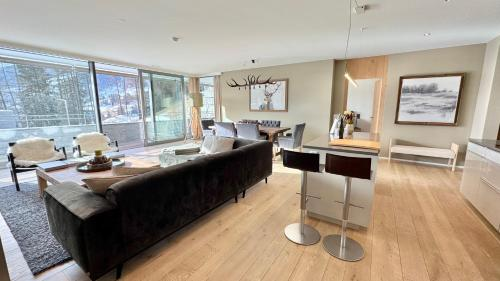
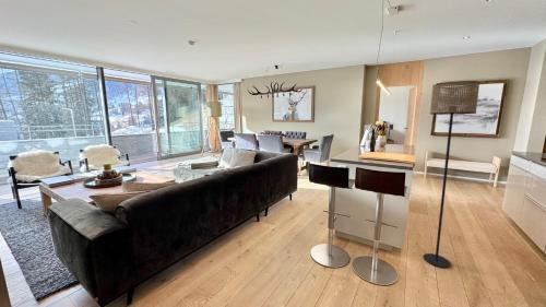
+ floor lamp [423,80,480,269]
